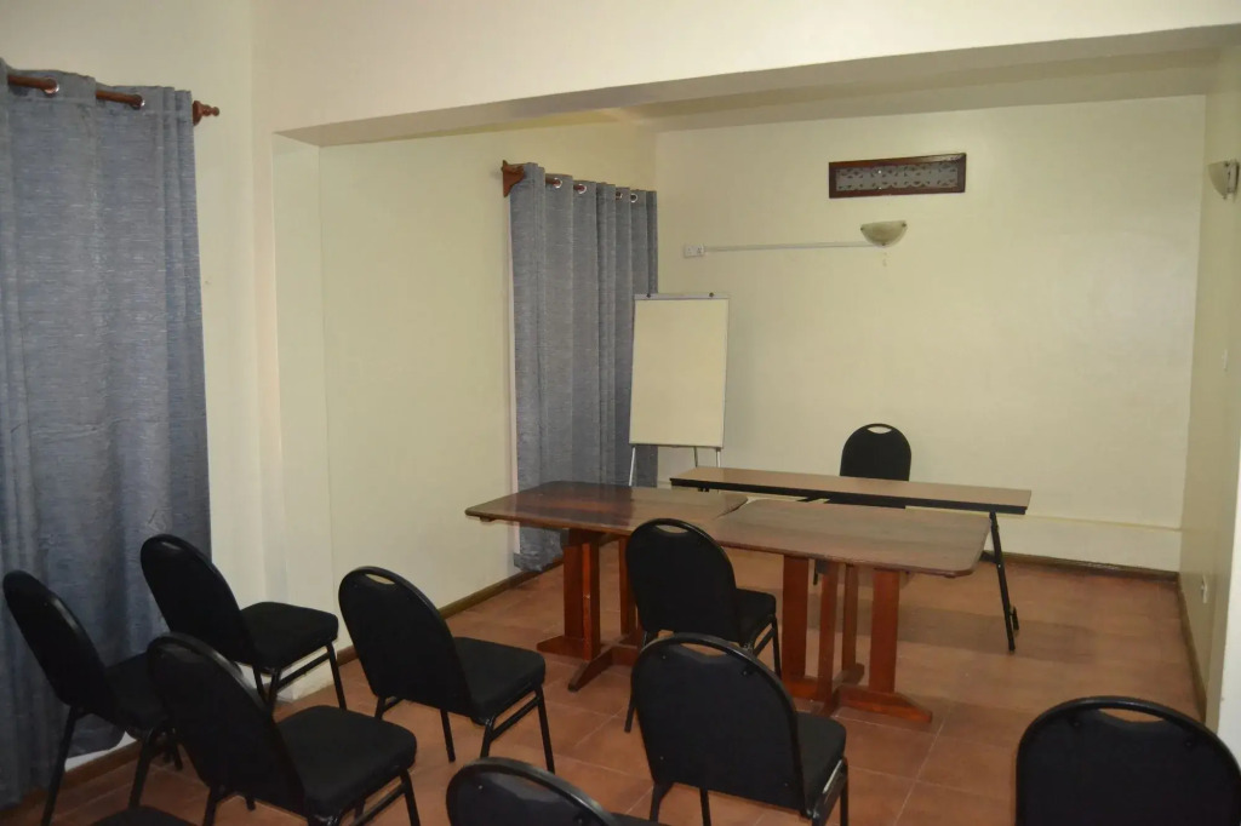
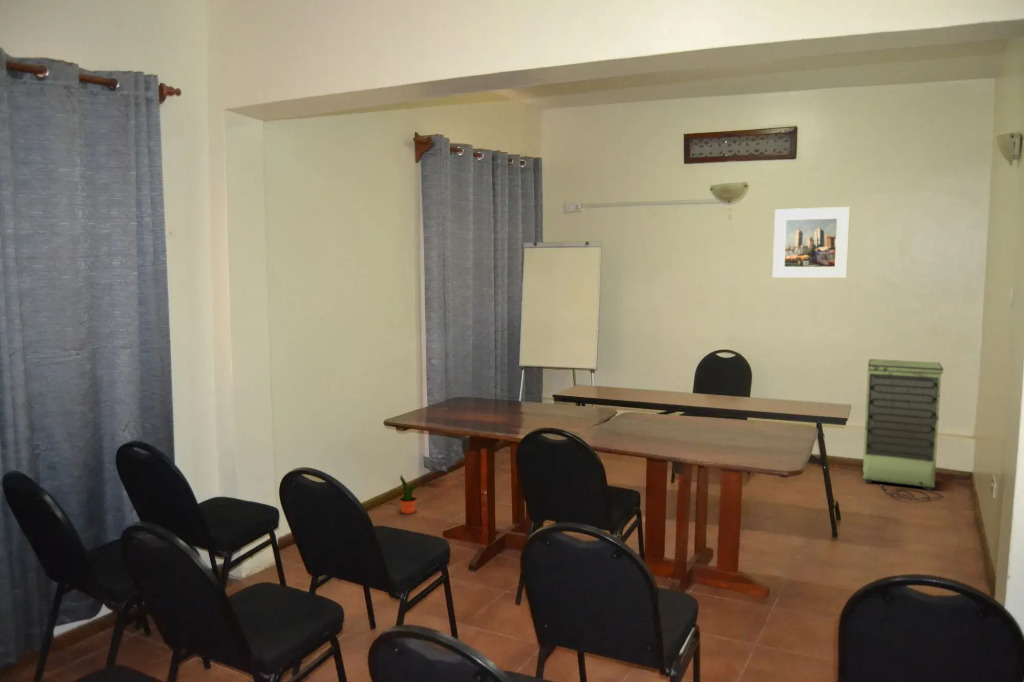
+ storage cabinet [861,358,944,501]
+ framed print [772,206,851,279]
+ potted plant [399,473,419,515]
